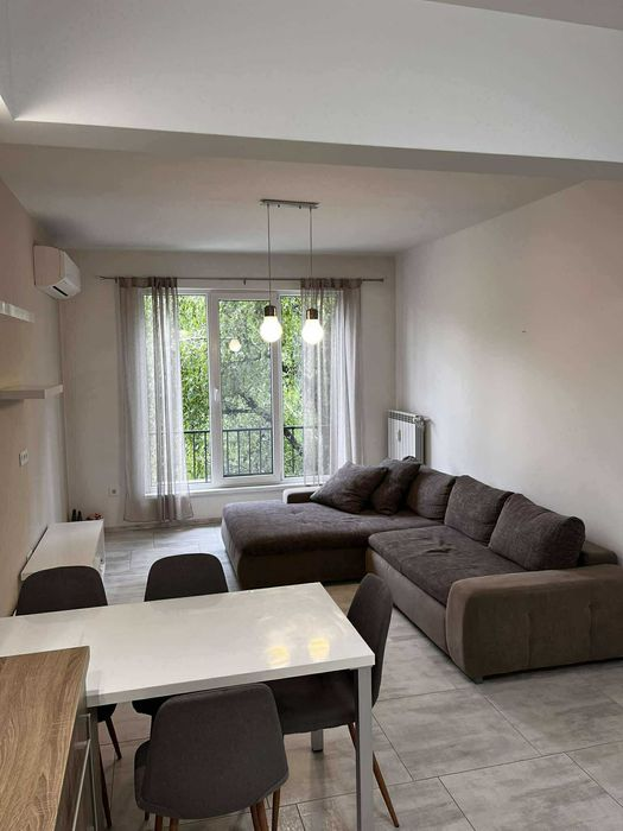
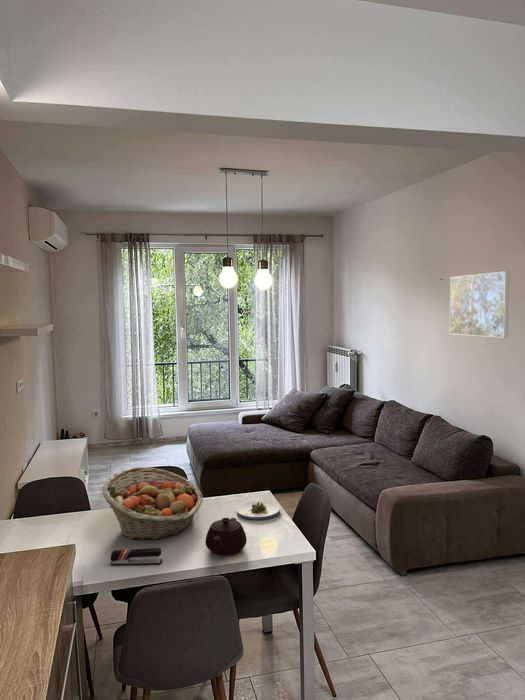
+ teapot [204,517,248,557]
+ salad plate [236,500,281,521]
+ stapler [109,547,163,566]
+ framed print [449,270,510,339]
+ fruit basket [101,466,204,541]
